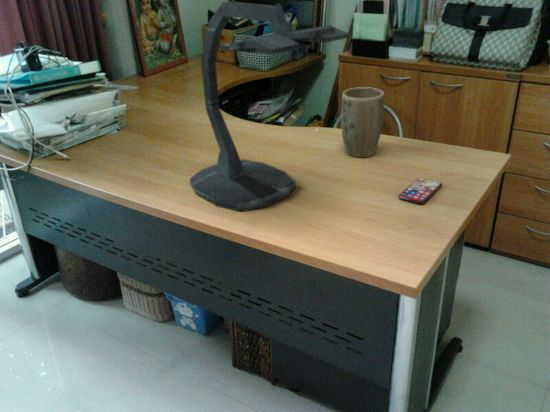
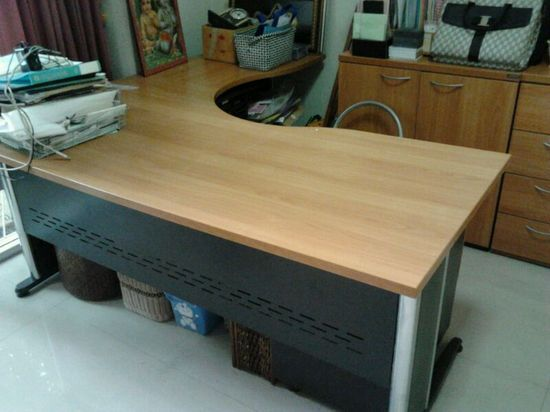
- smartphone [397,177,443,205]
- plant pot [340,86,385,158]
- desk lamp [189,0,350,212]
